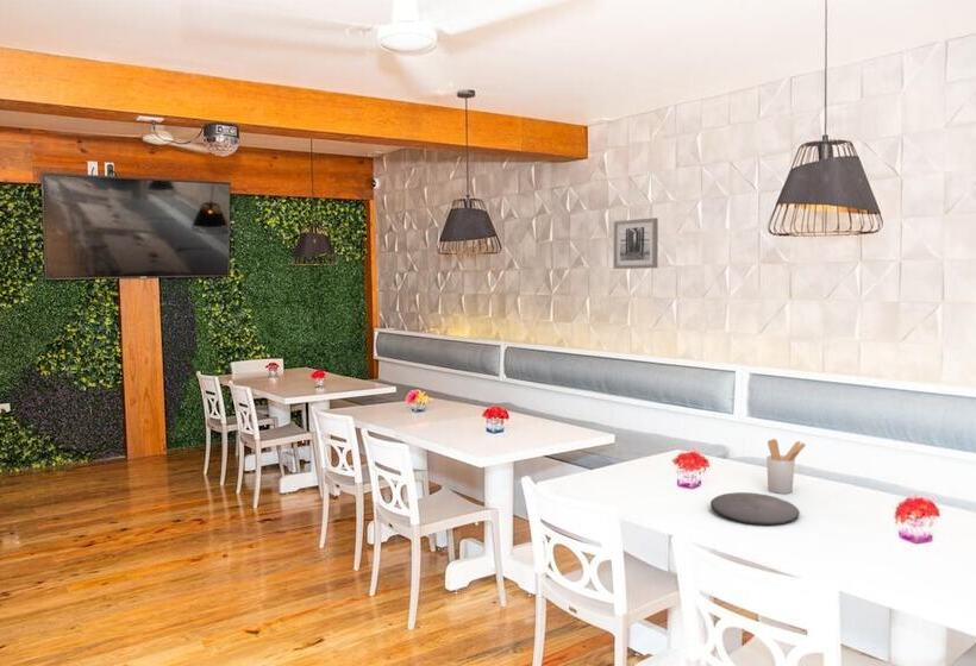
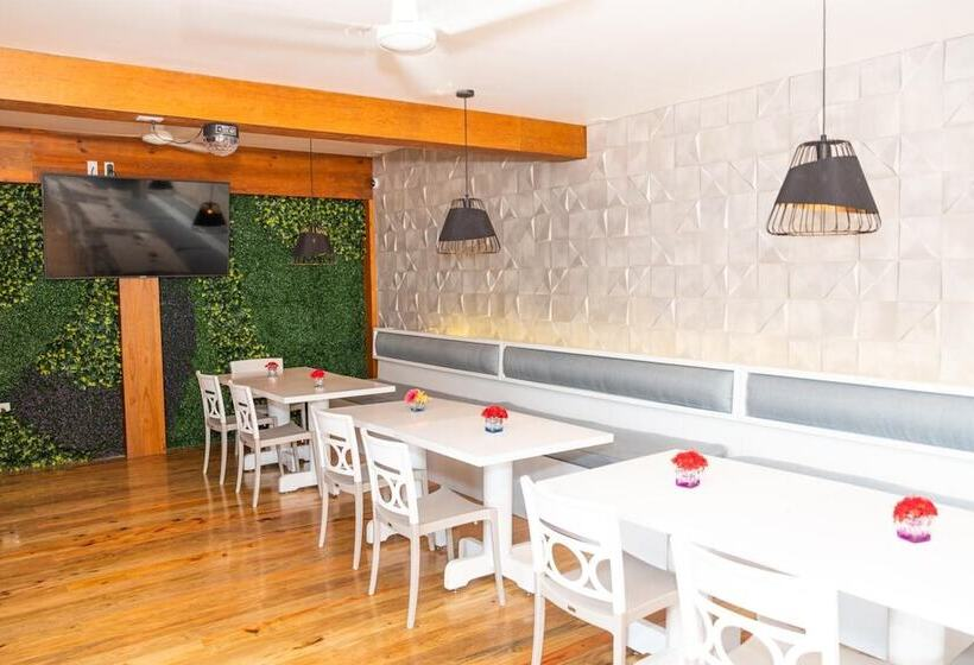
- plate [709,491,801,527]
- utensil holder [765,438,807,495]
- wall art [612,216,659,270]
